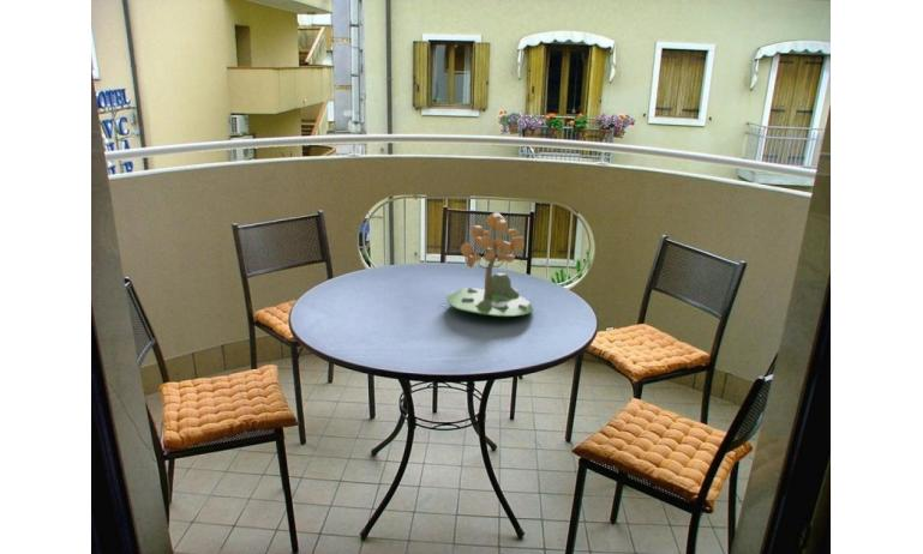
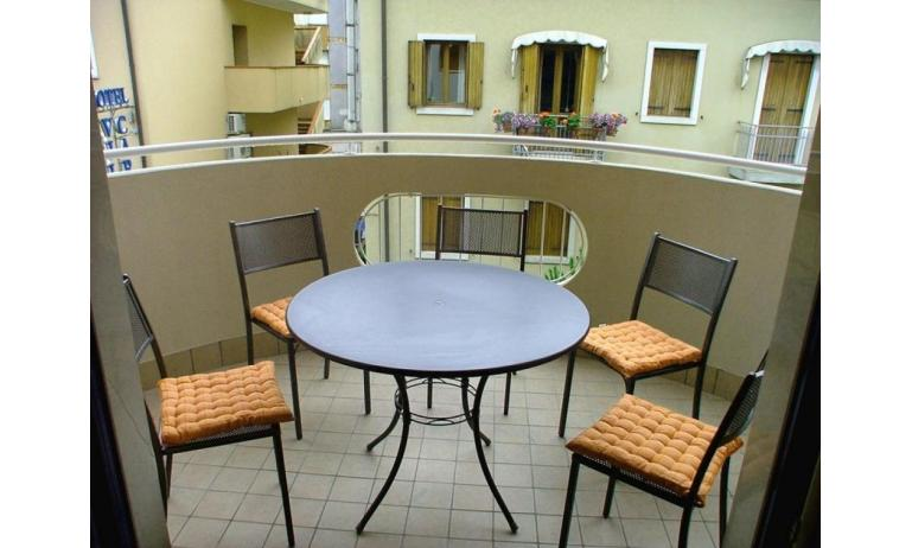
- small tree [445,211,534,318]
